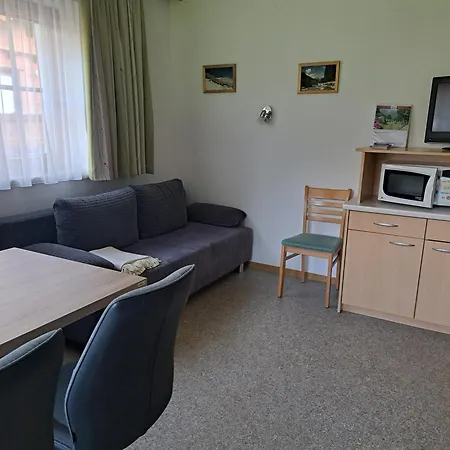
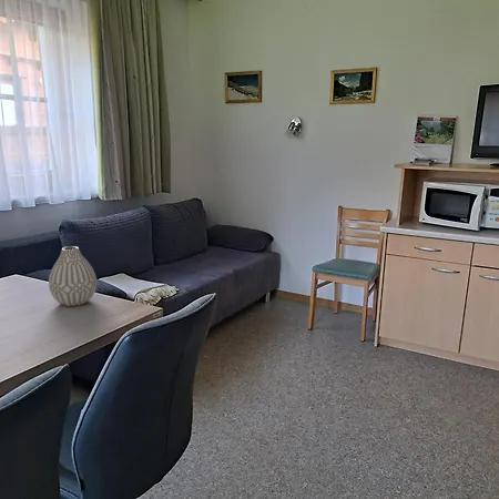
+ vase [48,245,98,307]
